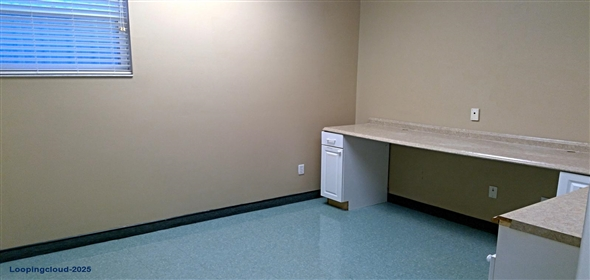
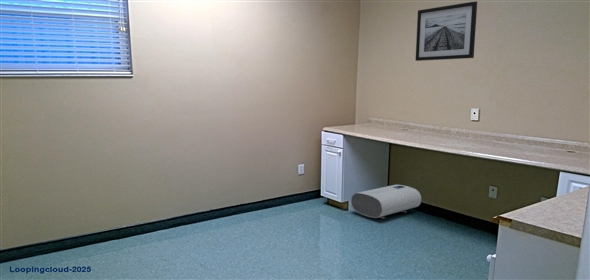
+ wall art [415,0,478,62]
+ water heater [350,184,422,219]
